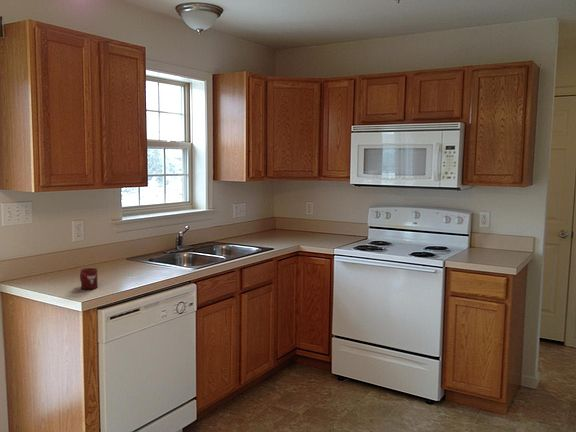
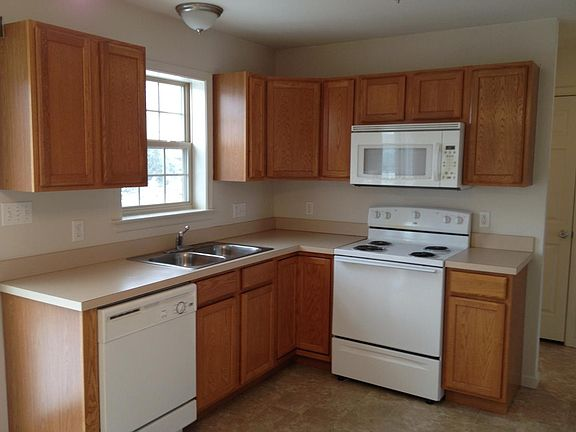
- cup [79,267,99,290]
